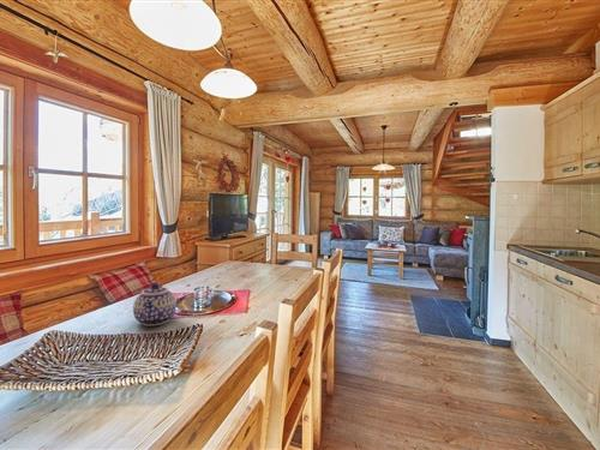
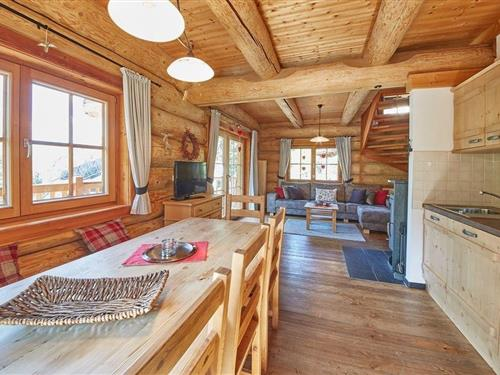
- teapot [132,282,178,326]
